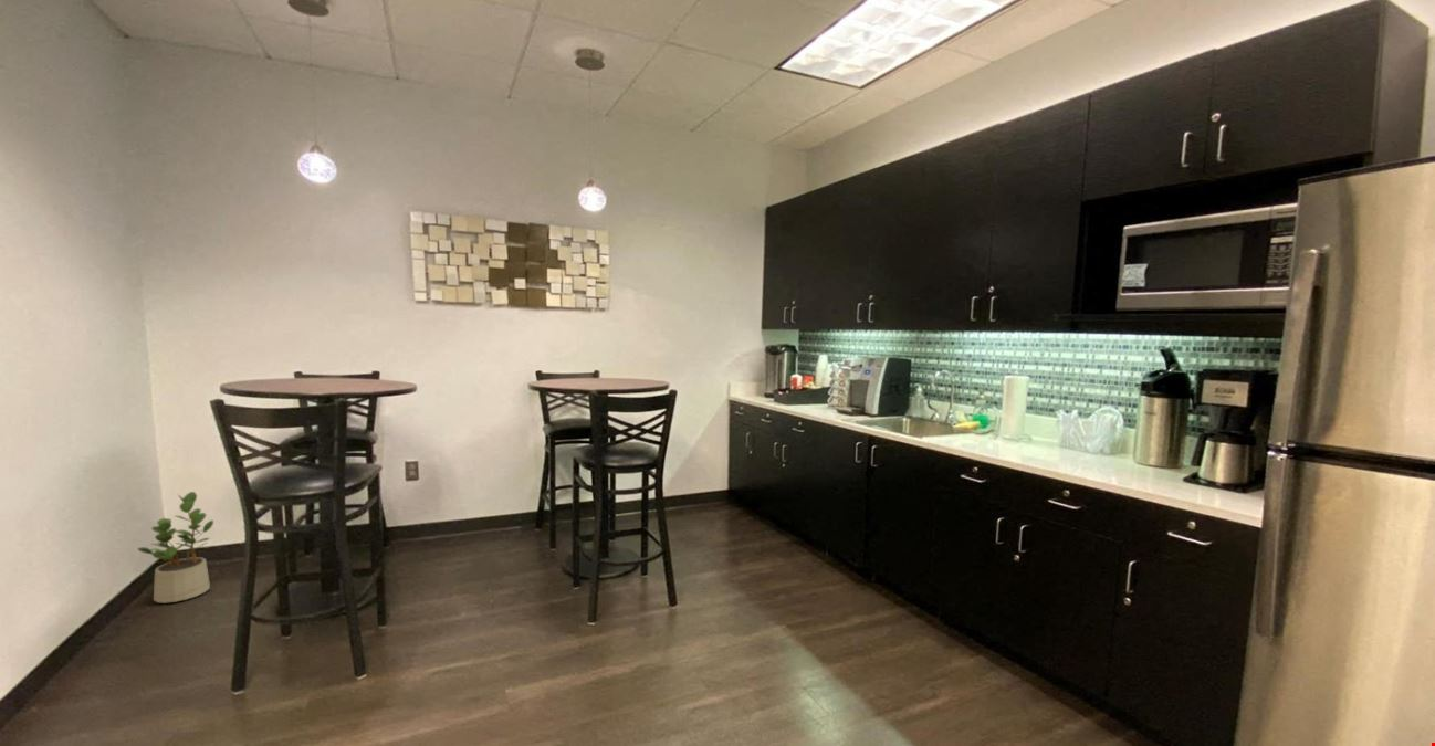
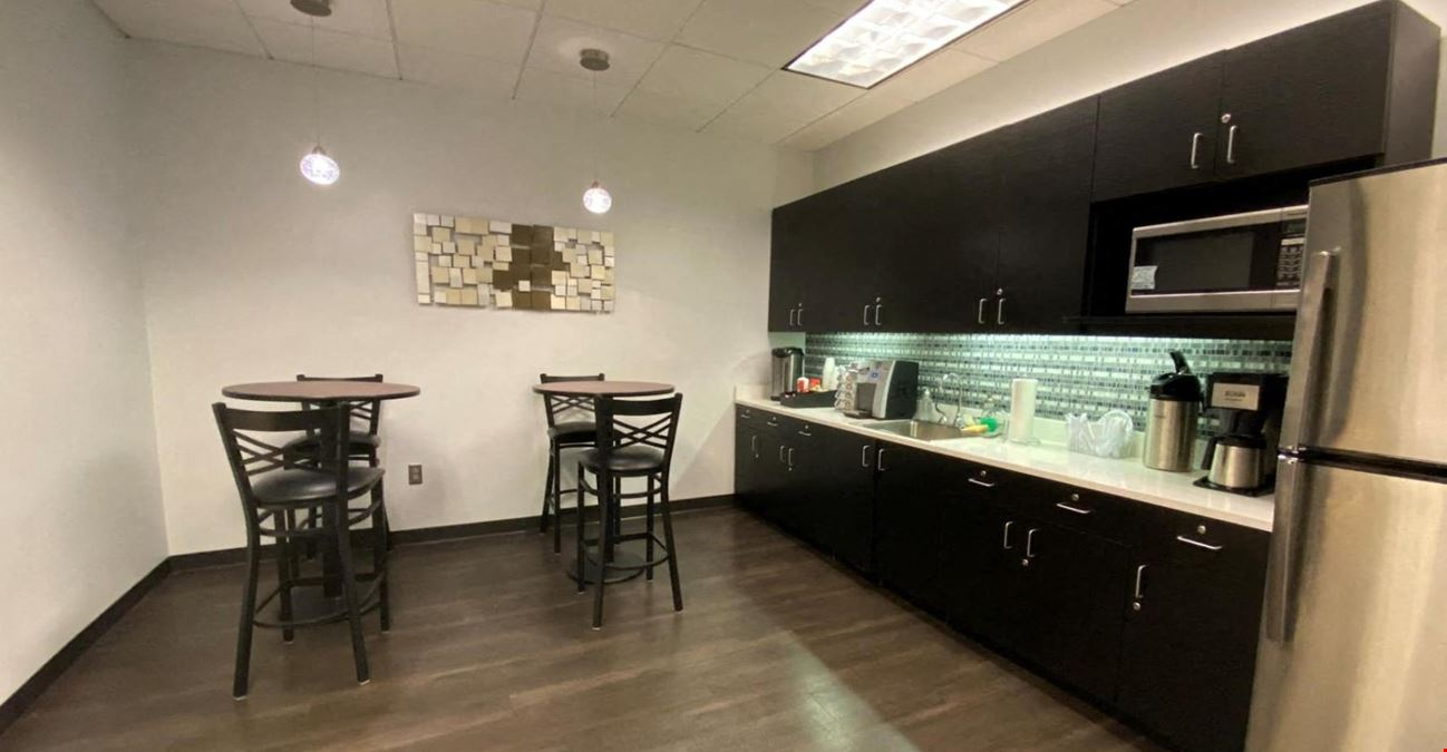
- potted plant [136,491,214,605]
